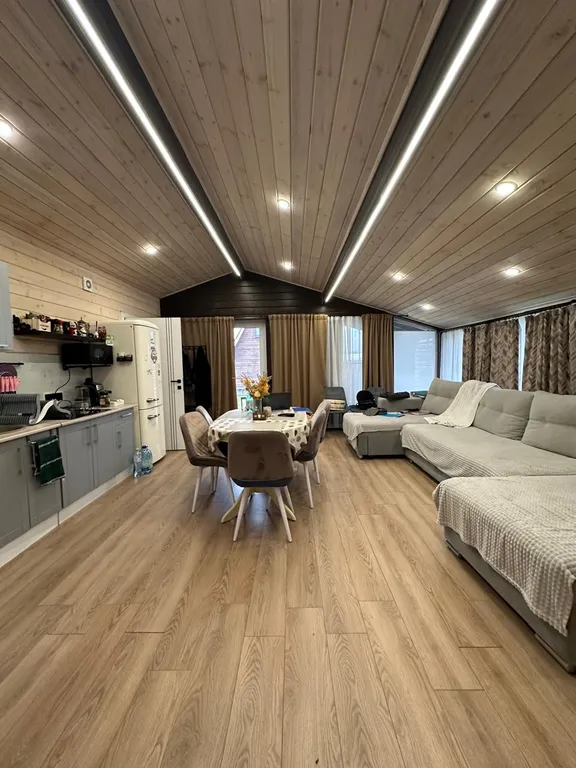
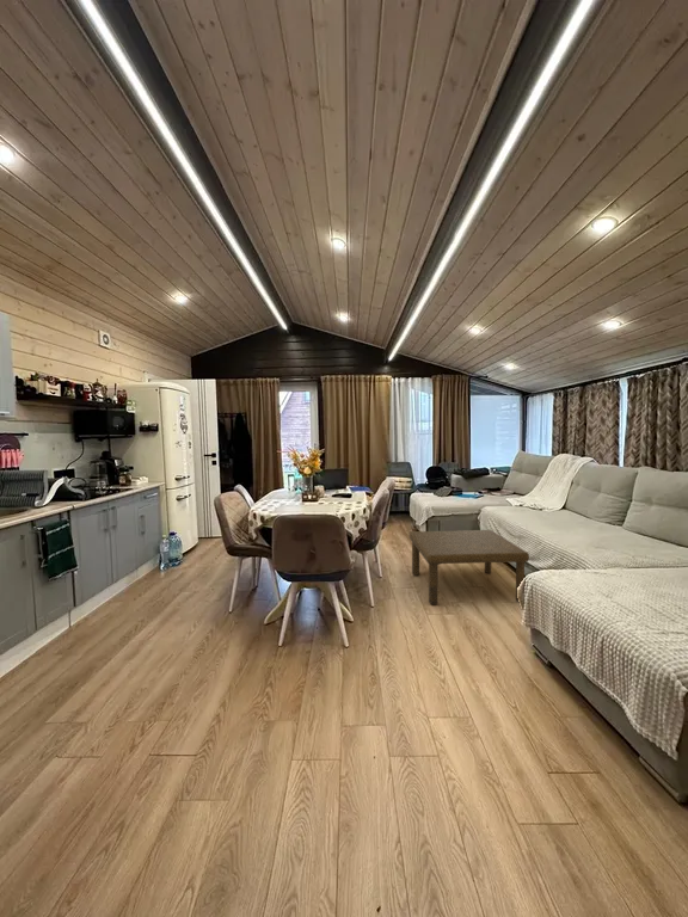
+ coffee table [408,529,530,605]
